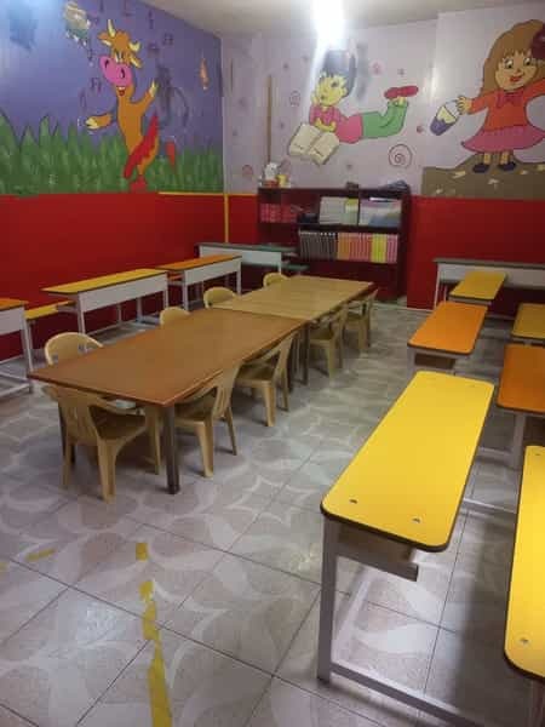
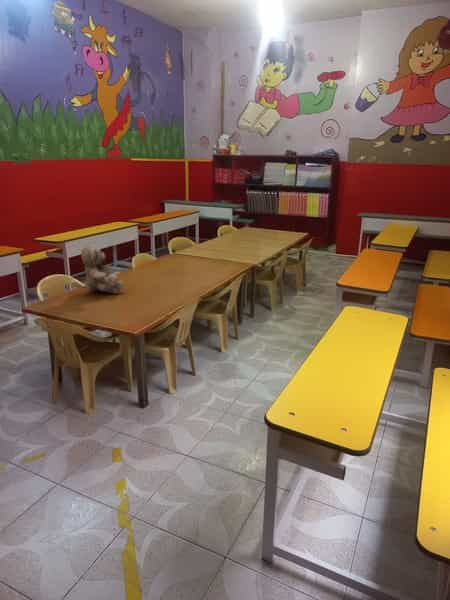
+ teddy bear [80,243,126,295]
